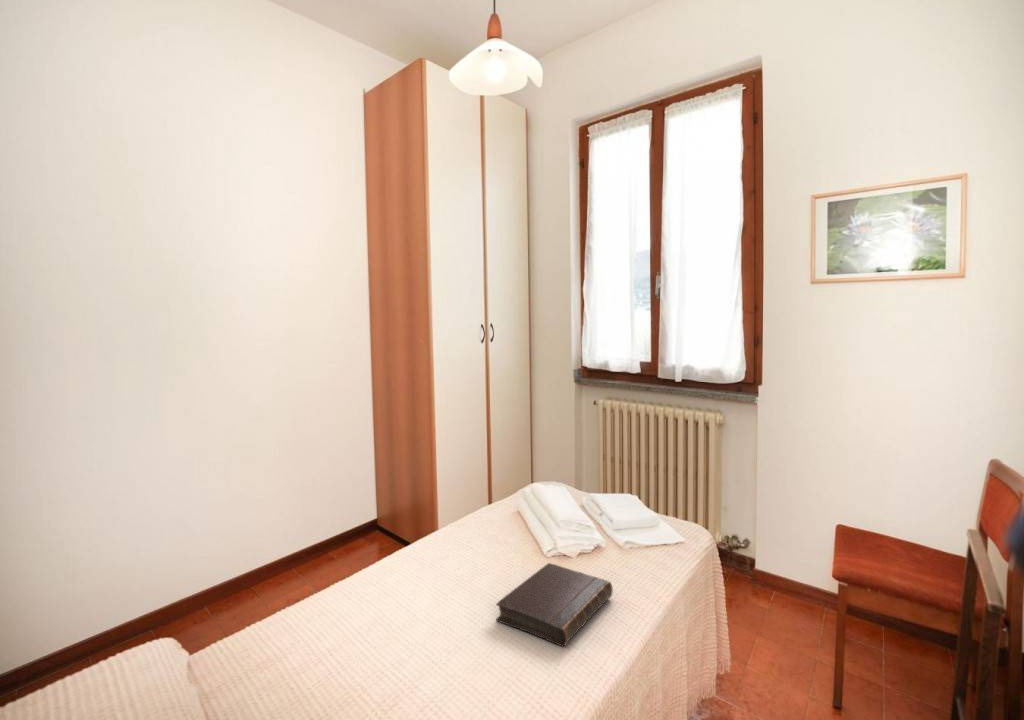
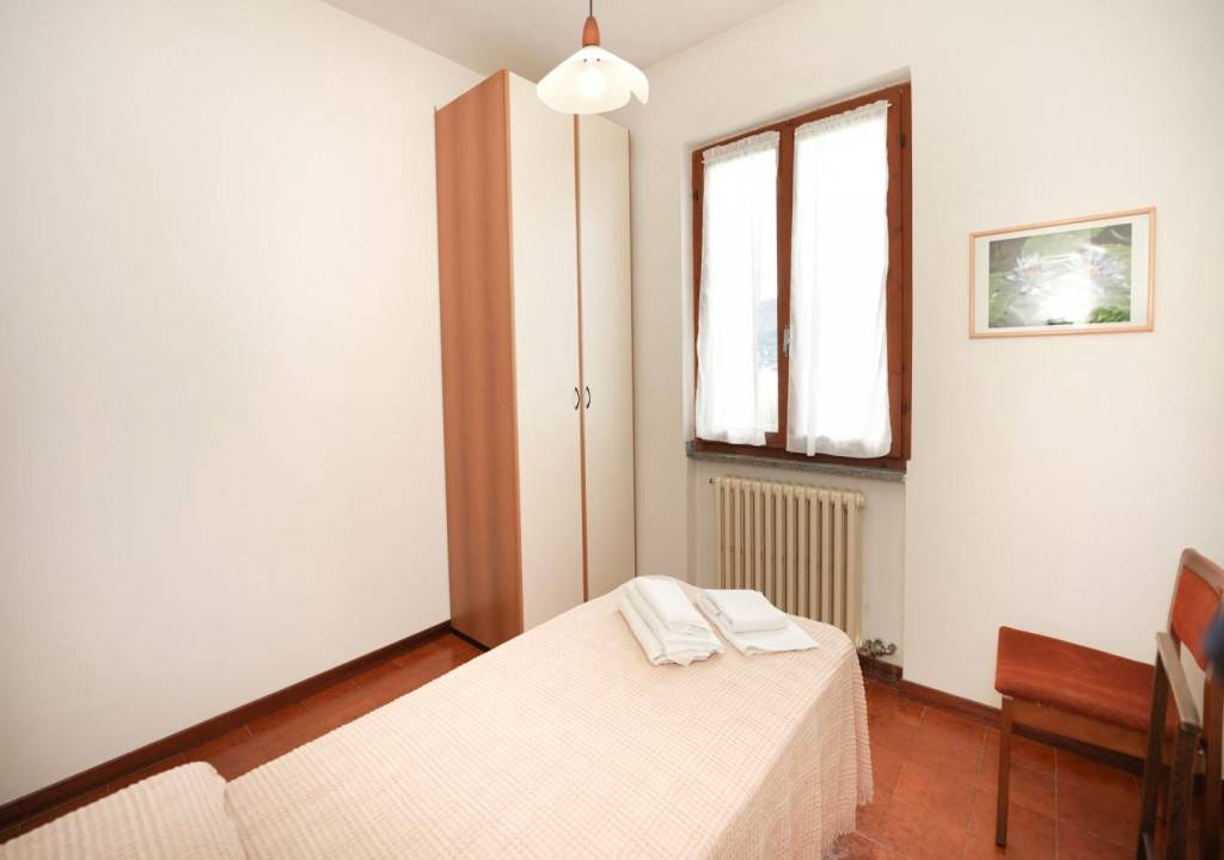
- book [495,562,614,648]
